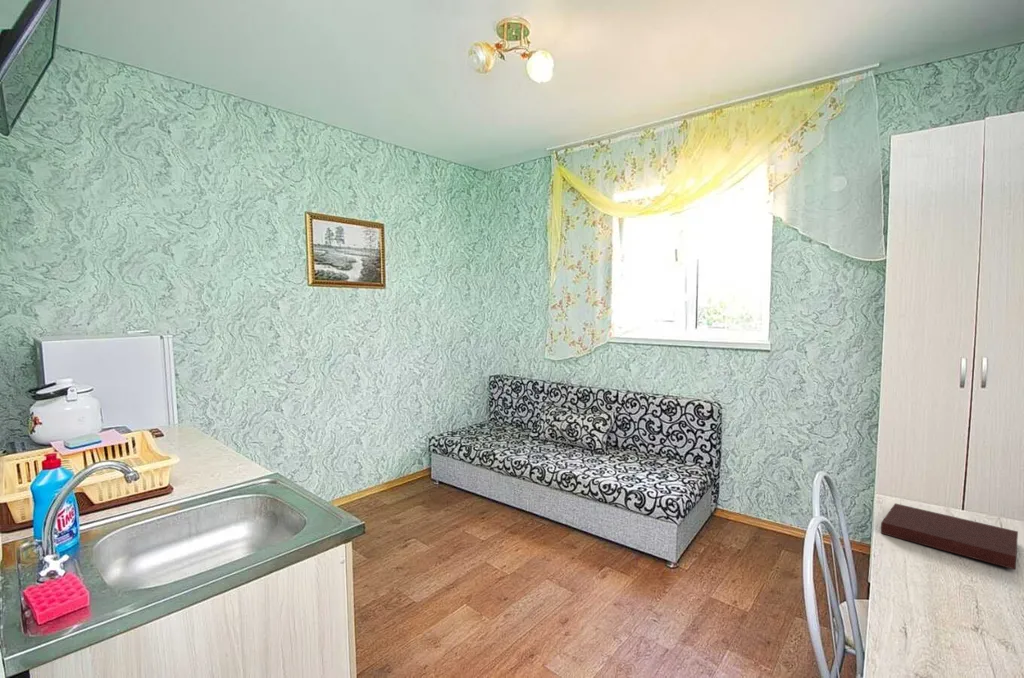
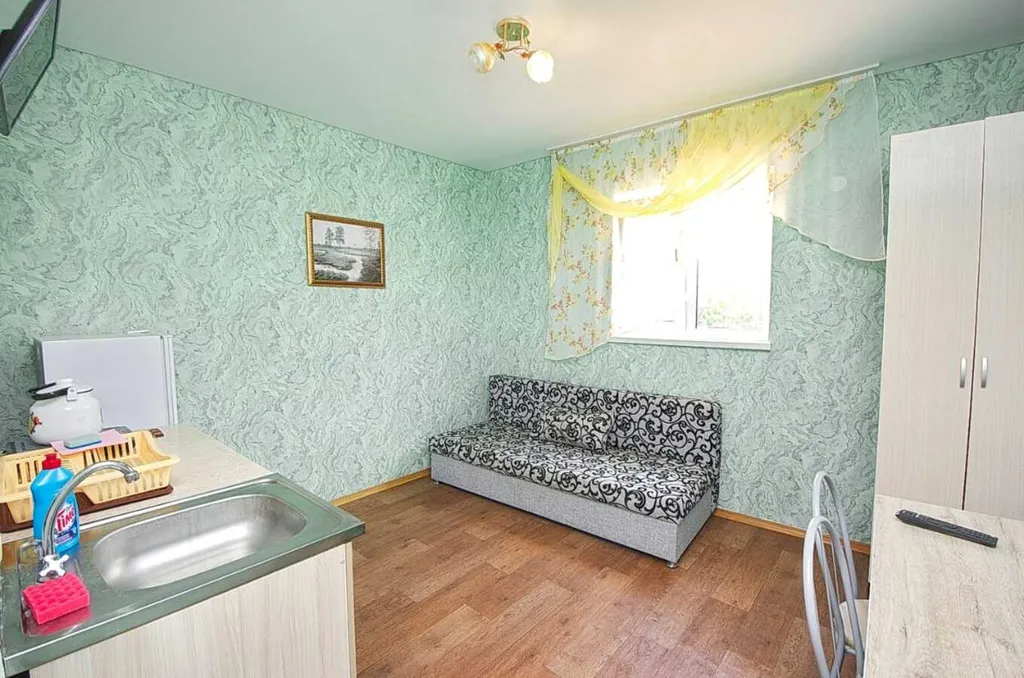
- notebook [880,502,1019,571]
